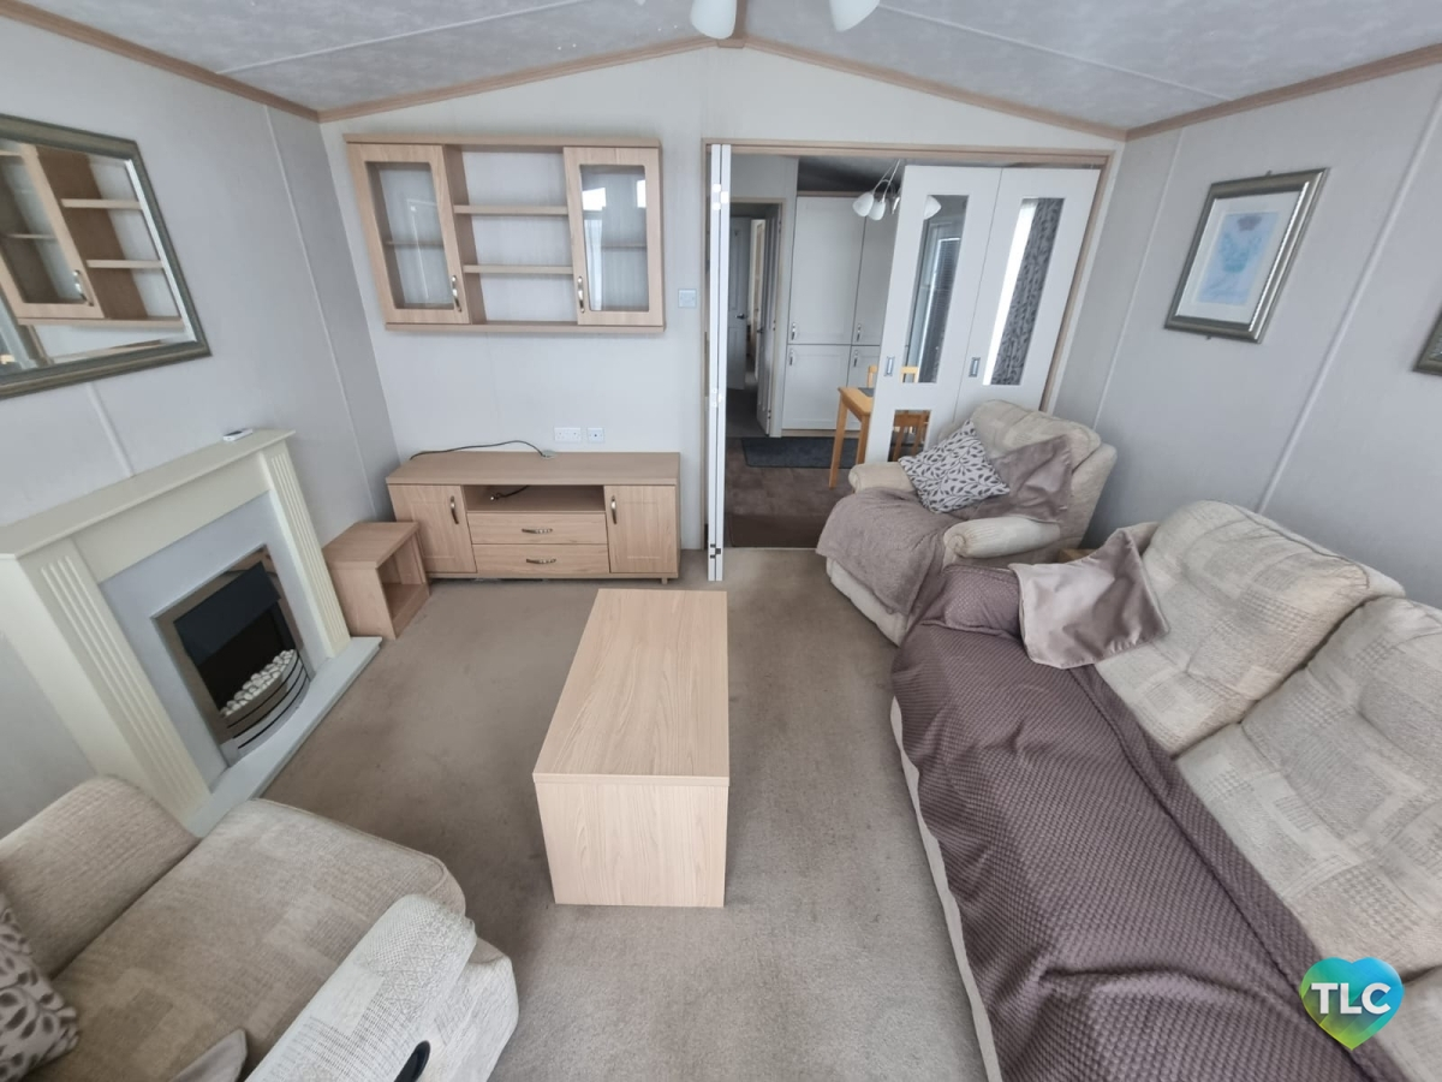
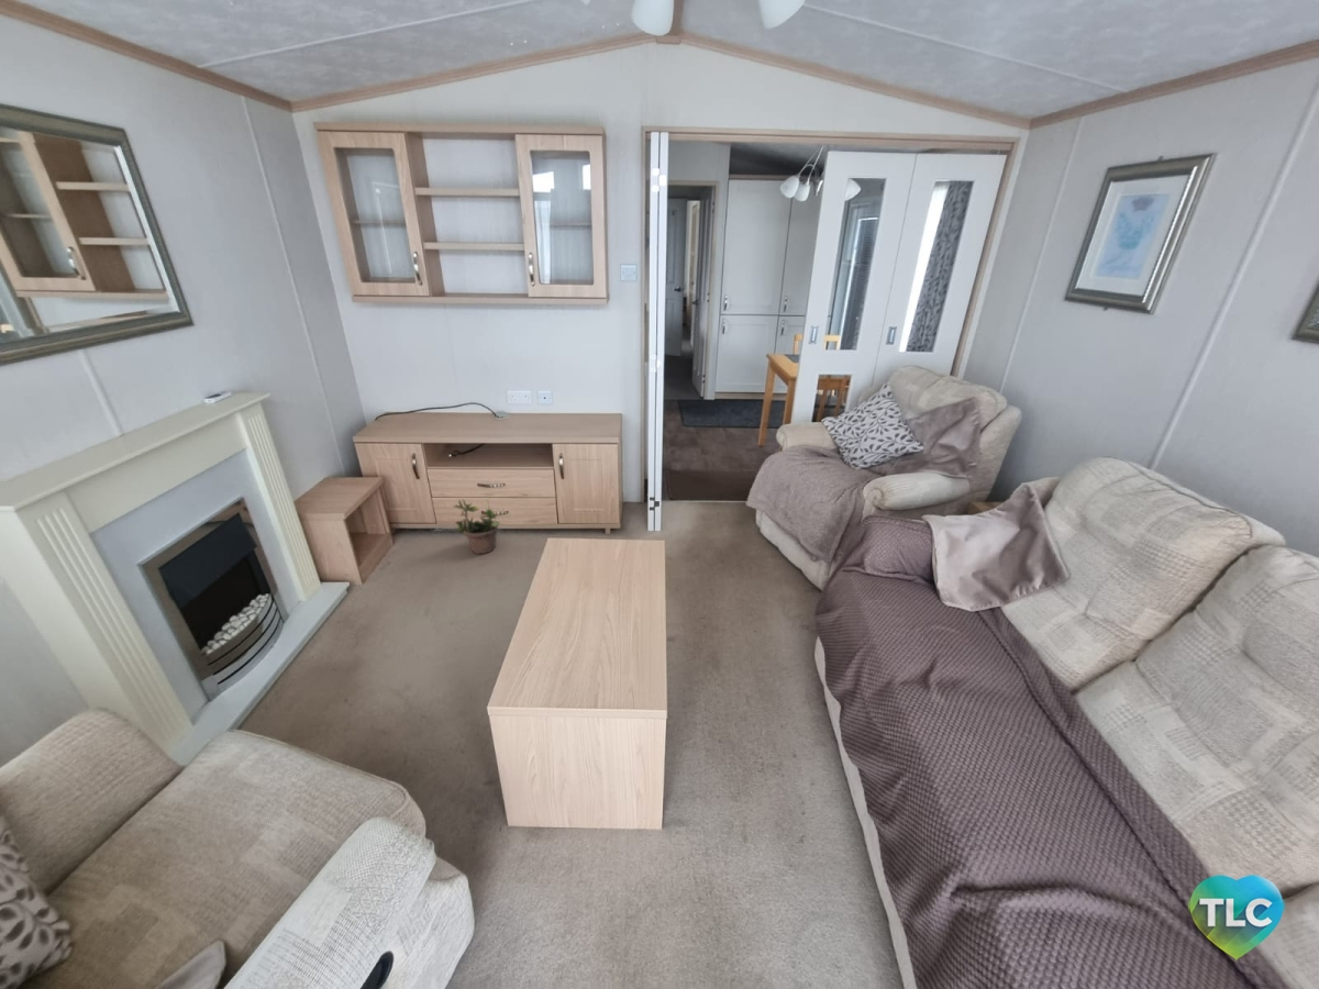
+ potted plant [453,492,501,555]
